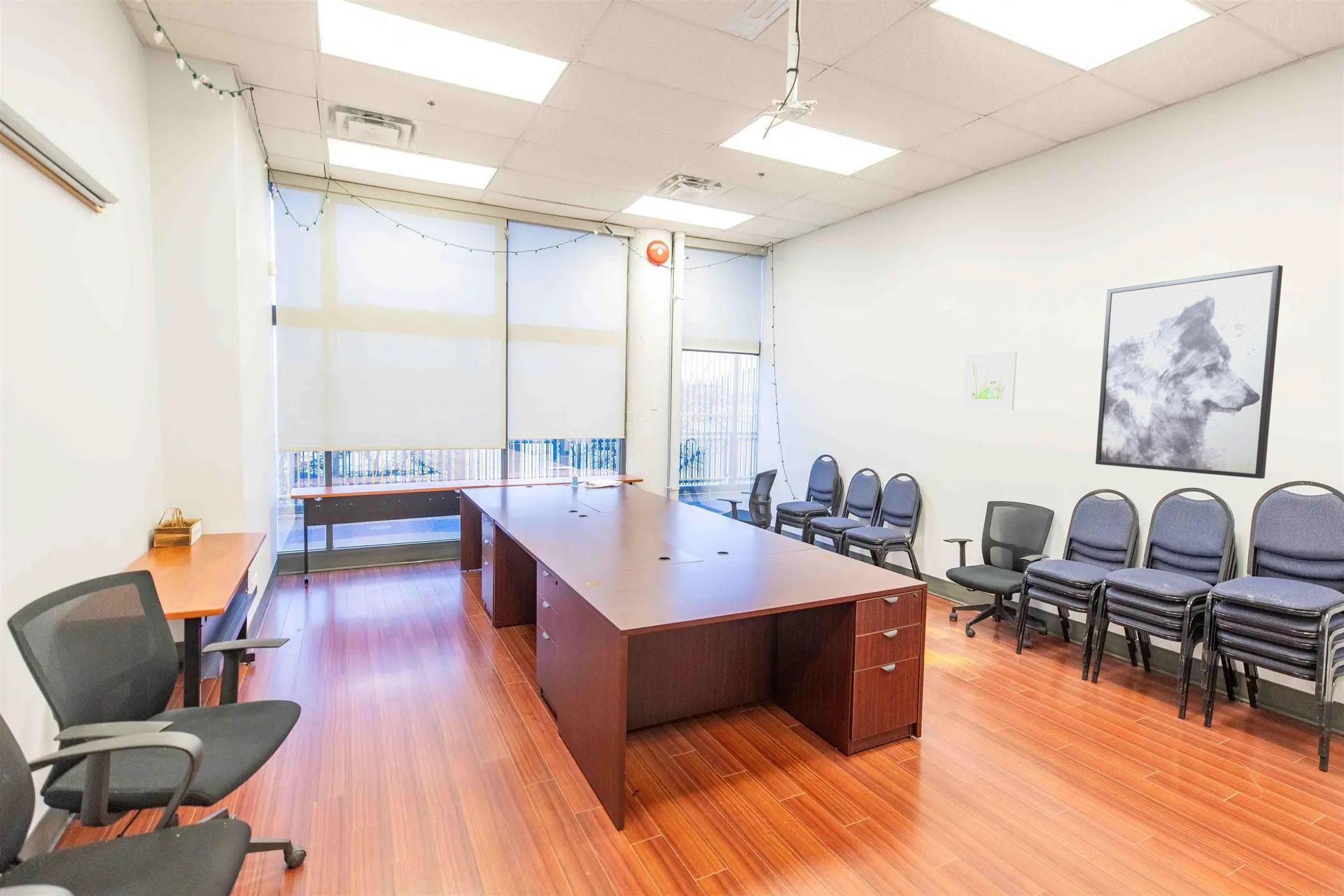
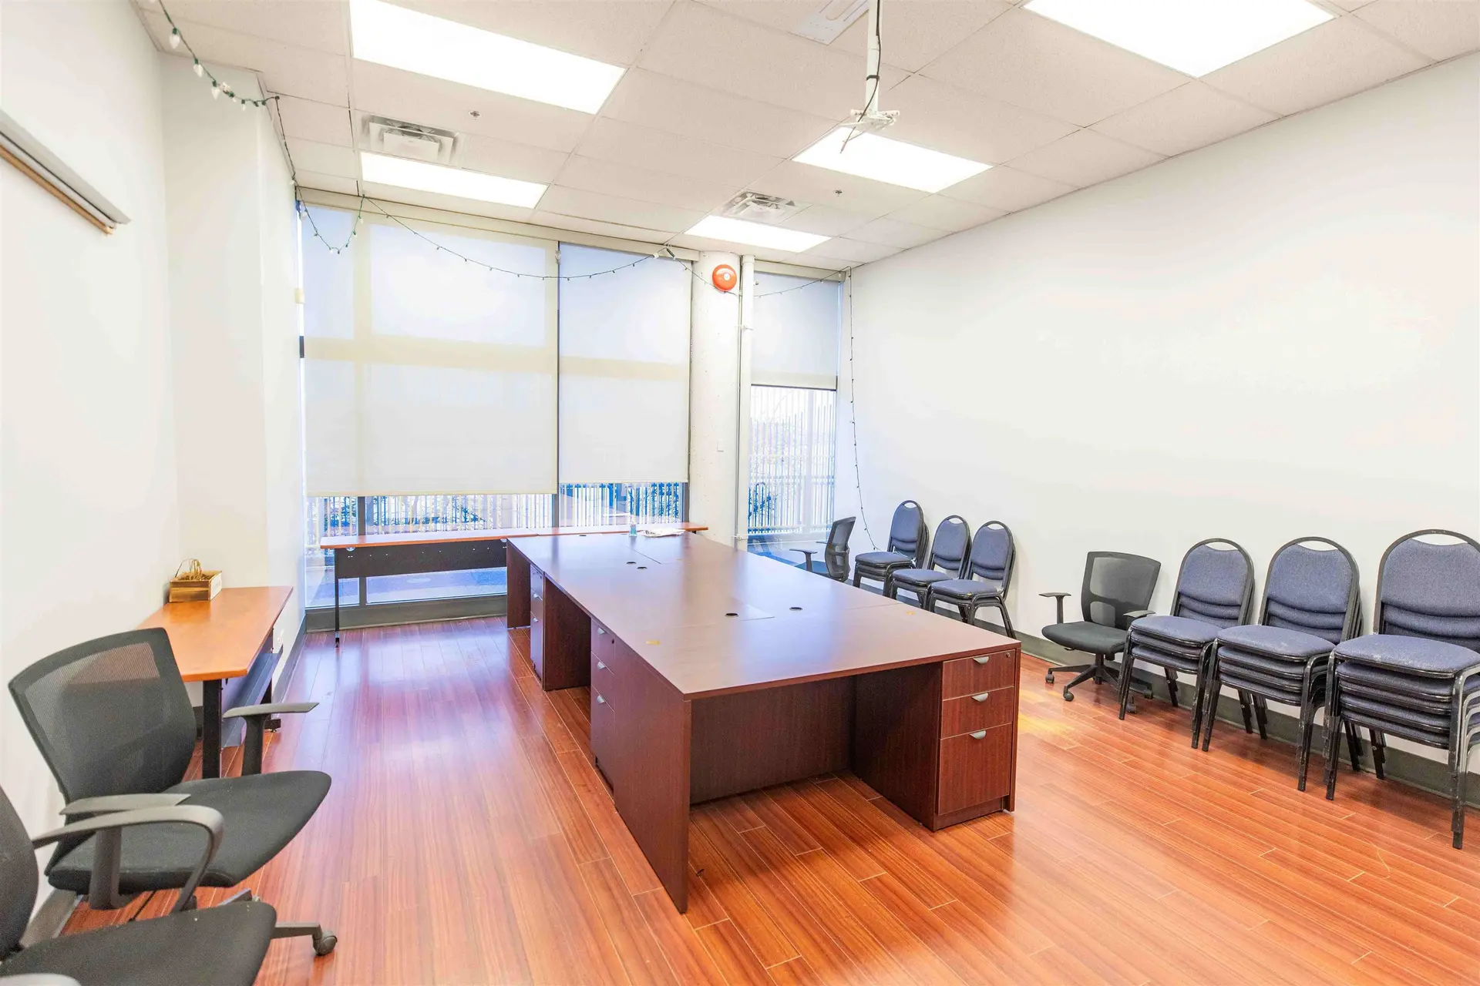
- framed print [962,350,1018,410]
- wall art [1095,265,1283,479]
